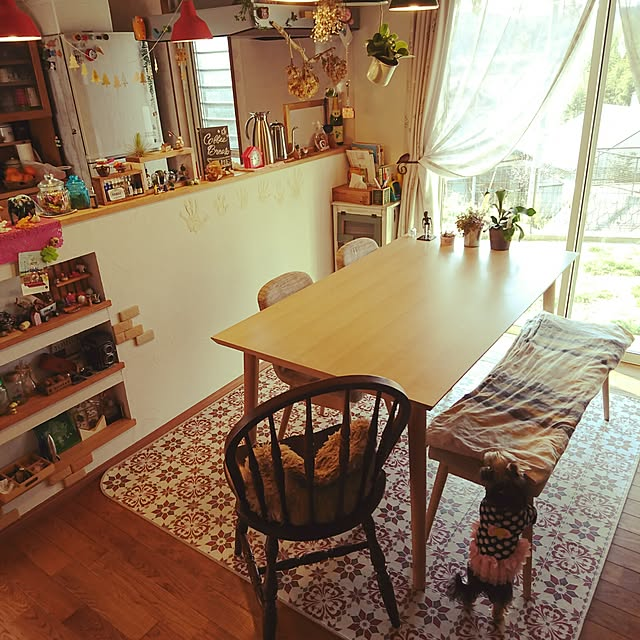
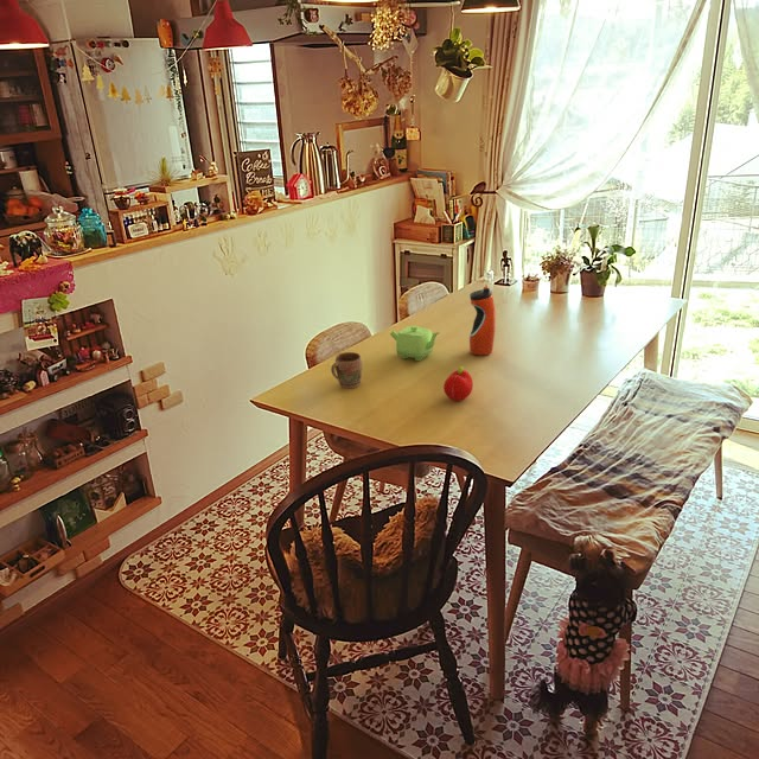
+ water bottle [468,283,497,356]
+ fruit [442,365,474,402]
+ teapot [389,325,441,362]
+ mug [331,351,363,389]
